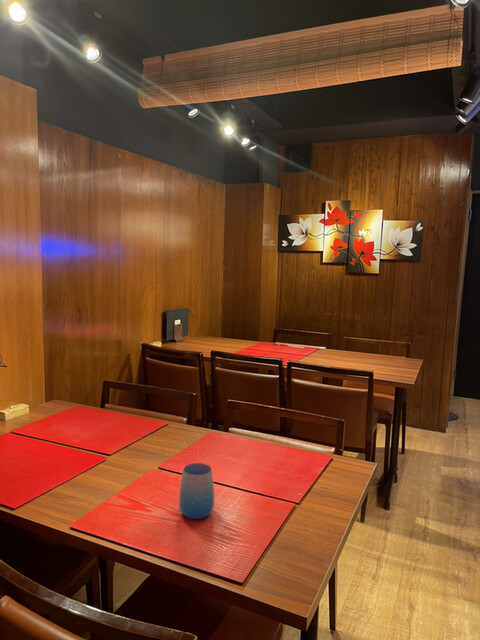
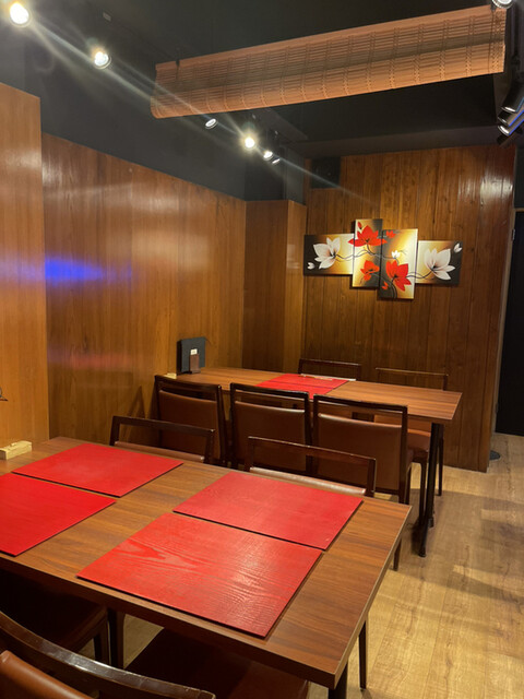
- cup [178,462,215,520]
